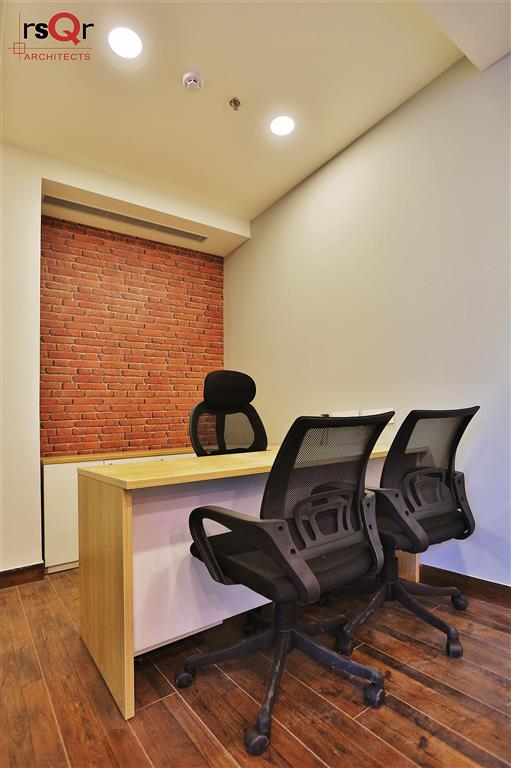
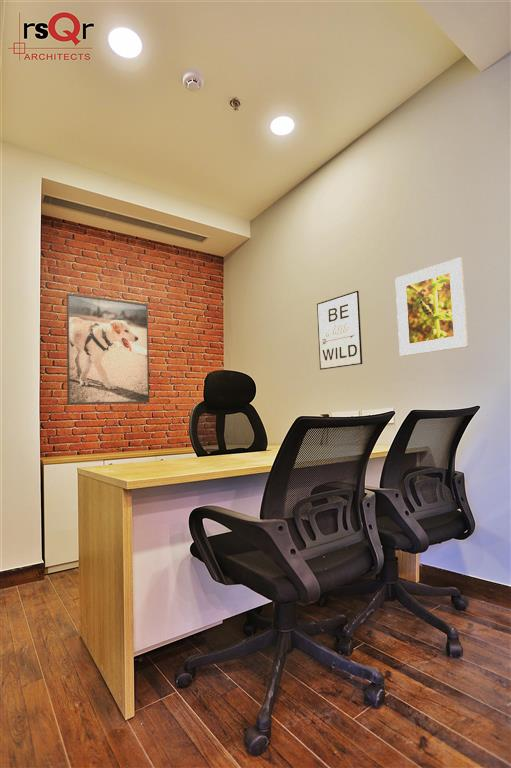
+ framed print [394,257,469,357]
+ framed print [66,292,150,405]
+ wall art [316,290,363,371]
